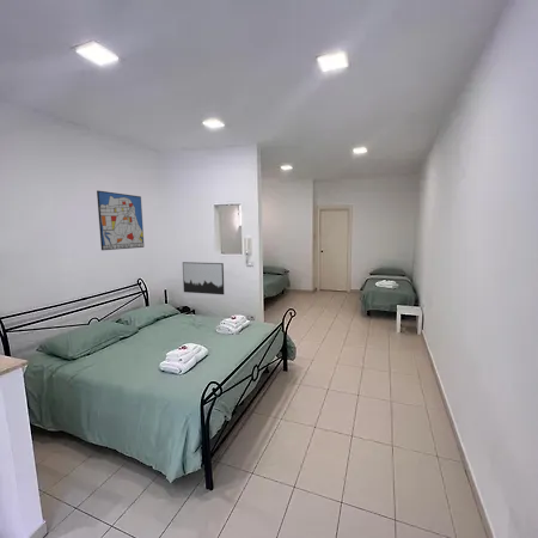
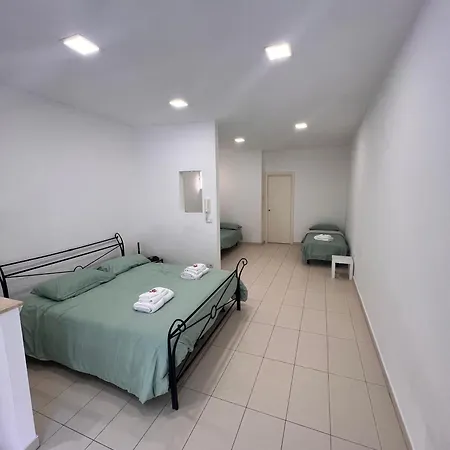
- wall art [96,190,145,251]
- wall art [182,261,225,295]
